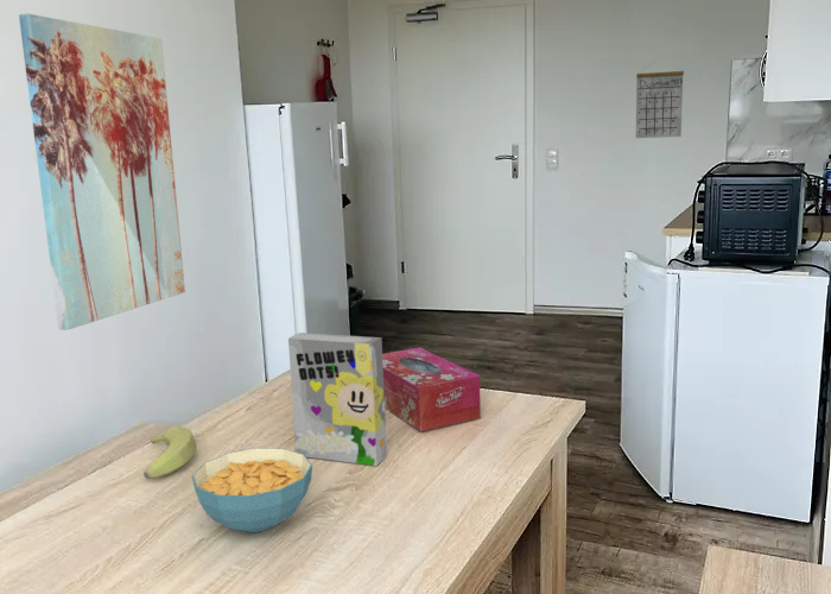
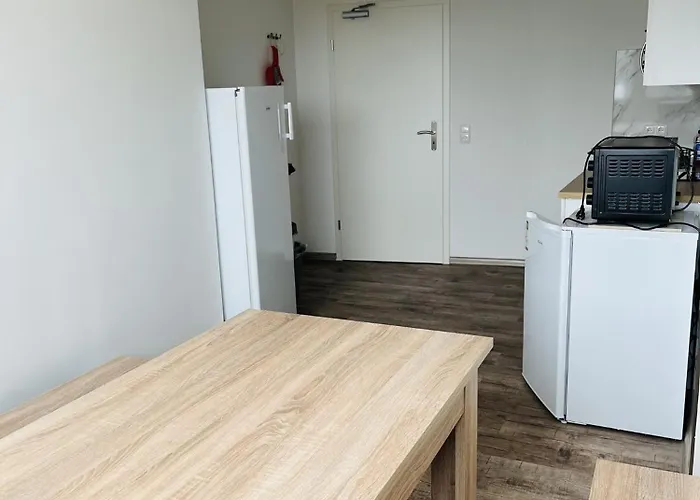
- cereal box [287,331,388,467]
- wall art [18,13,186,331]
- banana [142,425,197,480]
- calendar [635,56,685,139]
- cereal bowl [191,447,313,533]
- tissue box [382,347,482,432]
